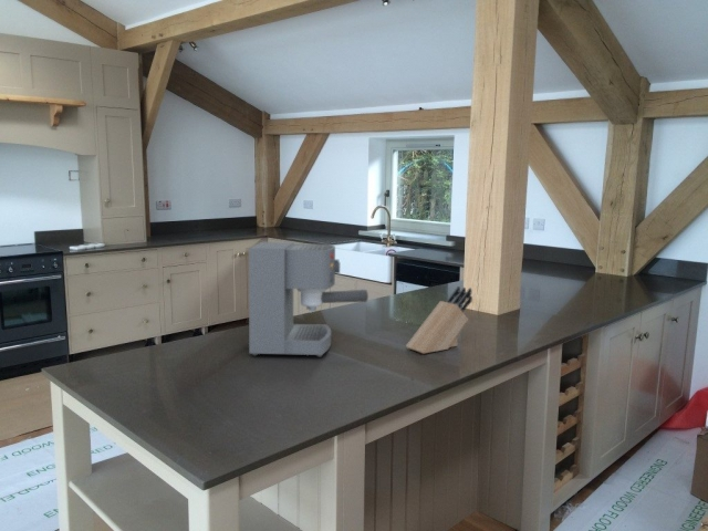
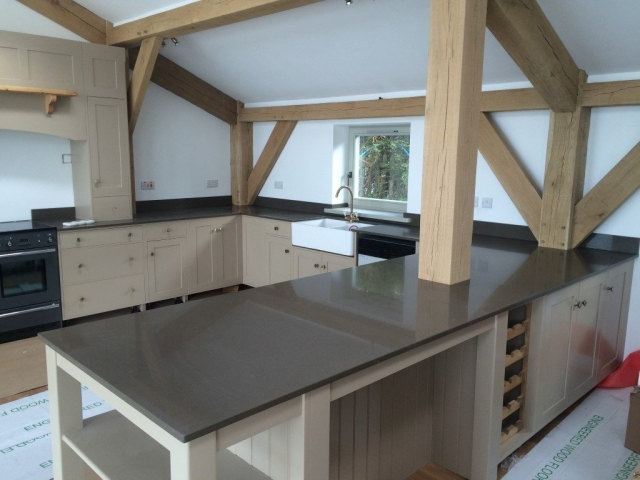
- coffee maker [248,241,369,357]
- knife block [405,285,473,355]
